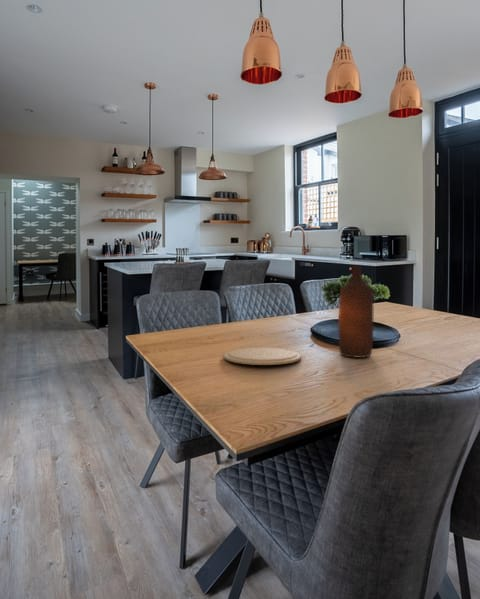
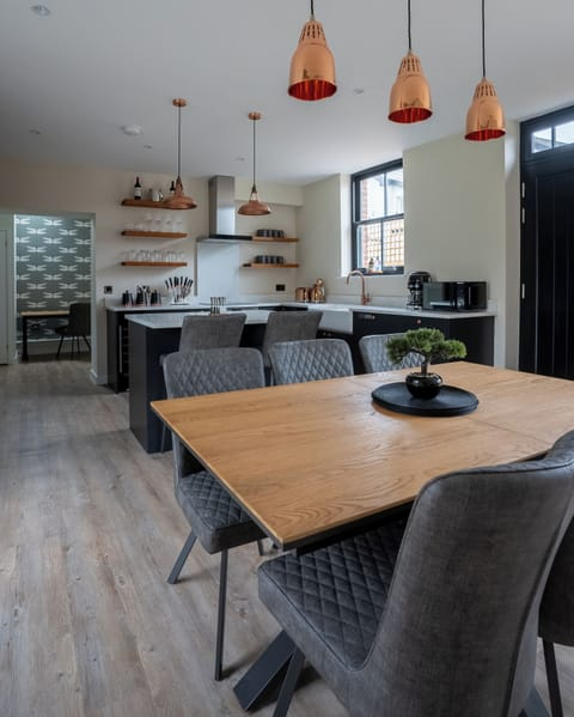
- plate [223,347,302,366]
- bottle [338,264,374,358]
